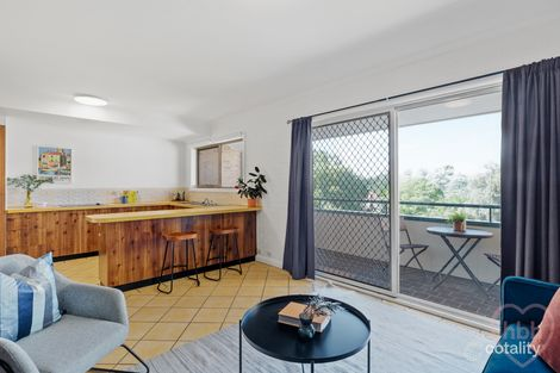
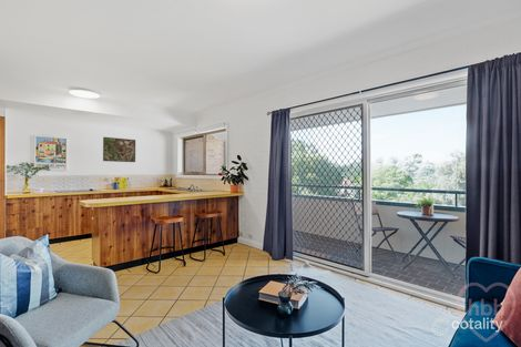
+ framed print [102,136,136,163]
